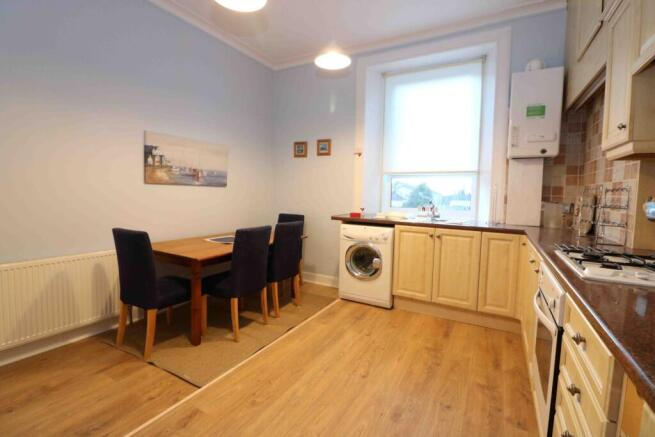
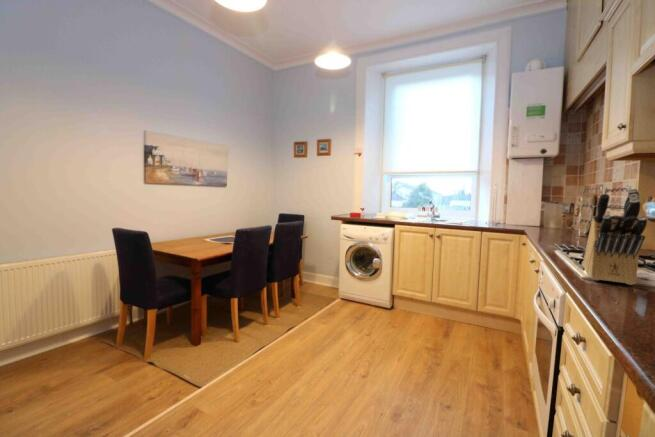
+ knife block [582,187,648,286]
